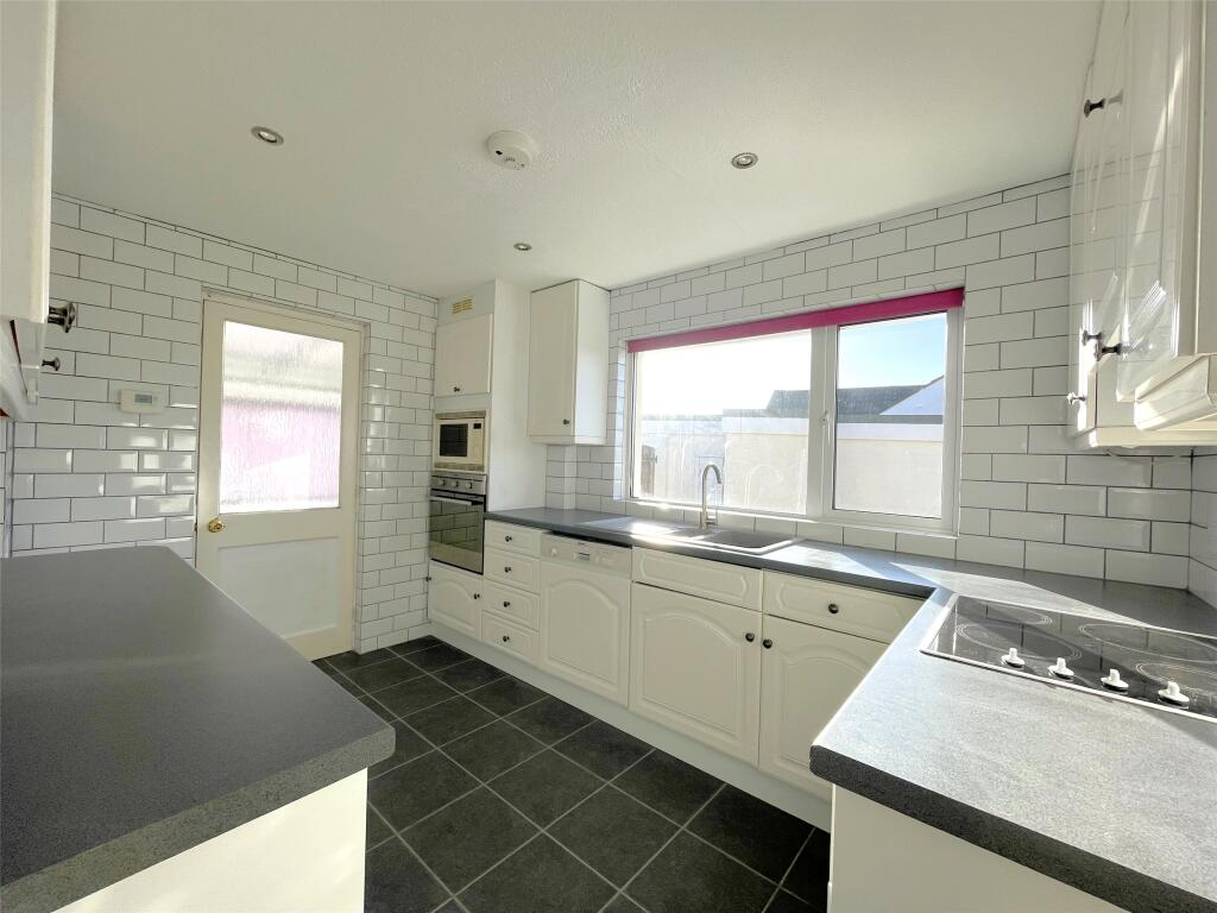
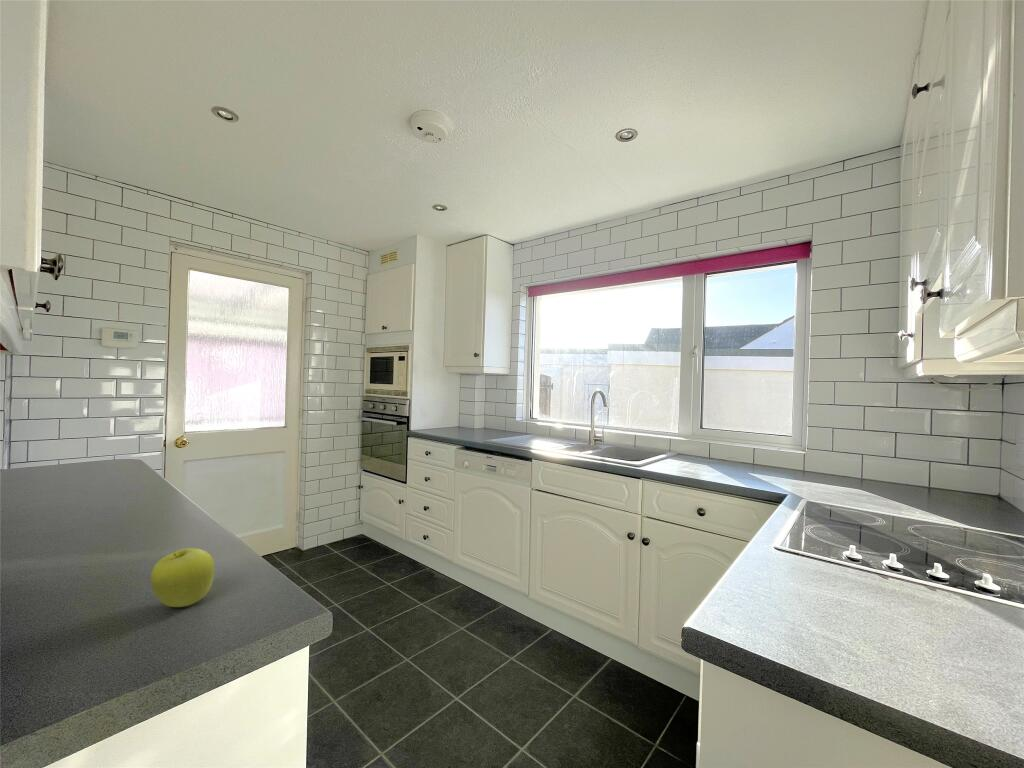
+ fruit [149,547,216,608]
